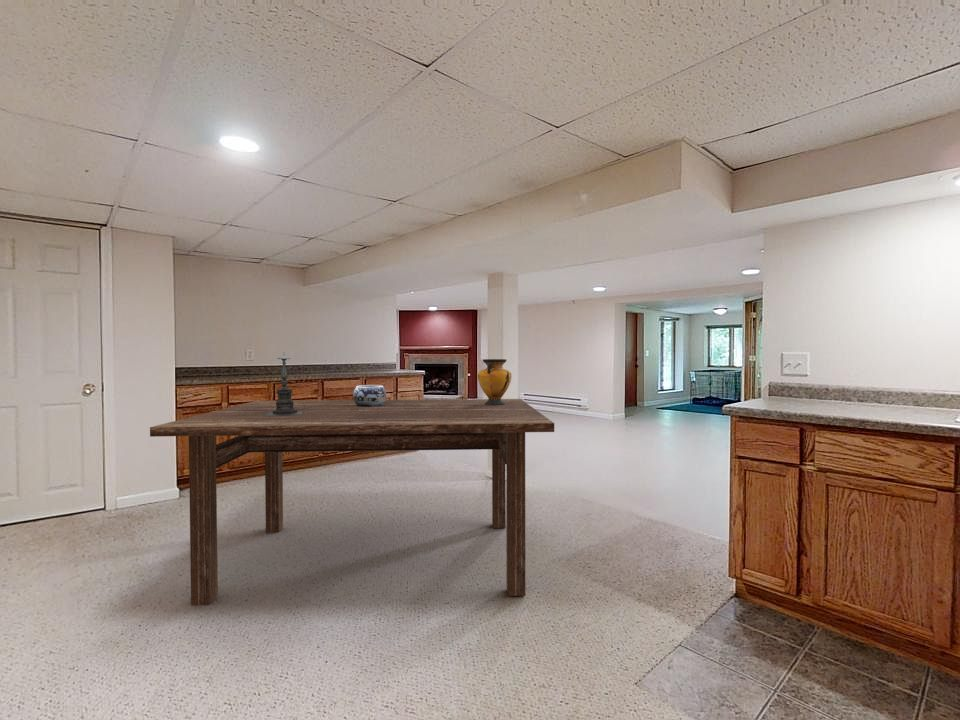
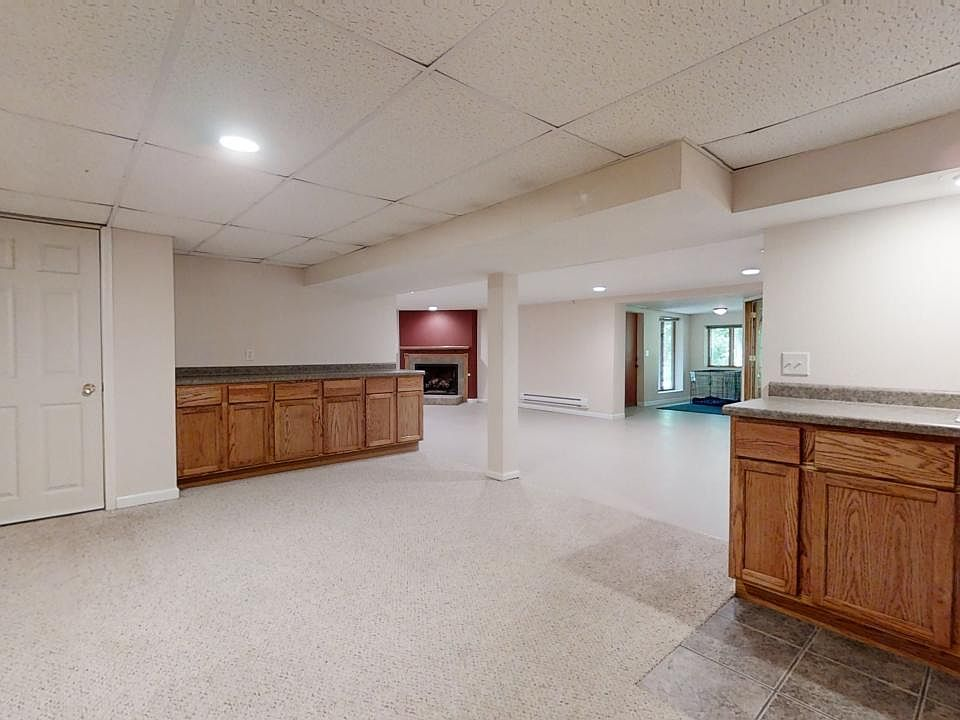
- vase [477,358,512,405]
- dining table [149,398,555,606]
- candle holder [265,353,302,416]
- decorative bowl [352,384,387,406]
